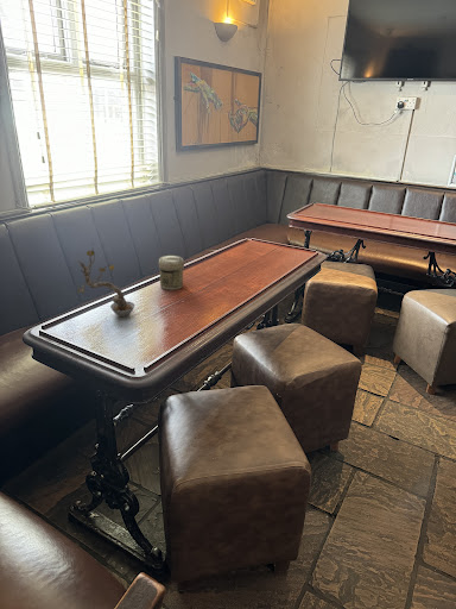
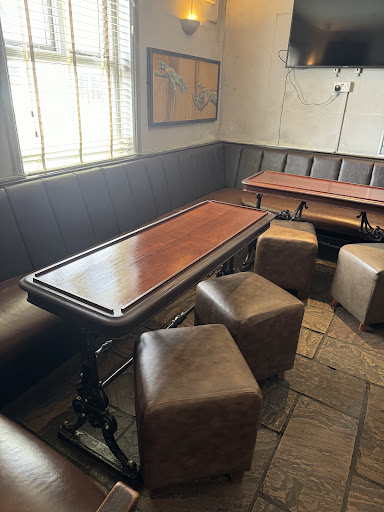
- jar [158,255,185,291]
- plant [76,241,135,318]
